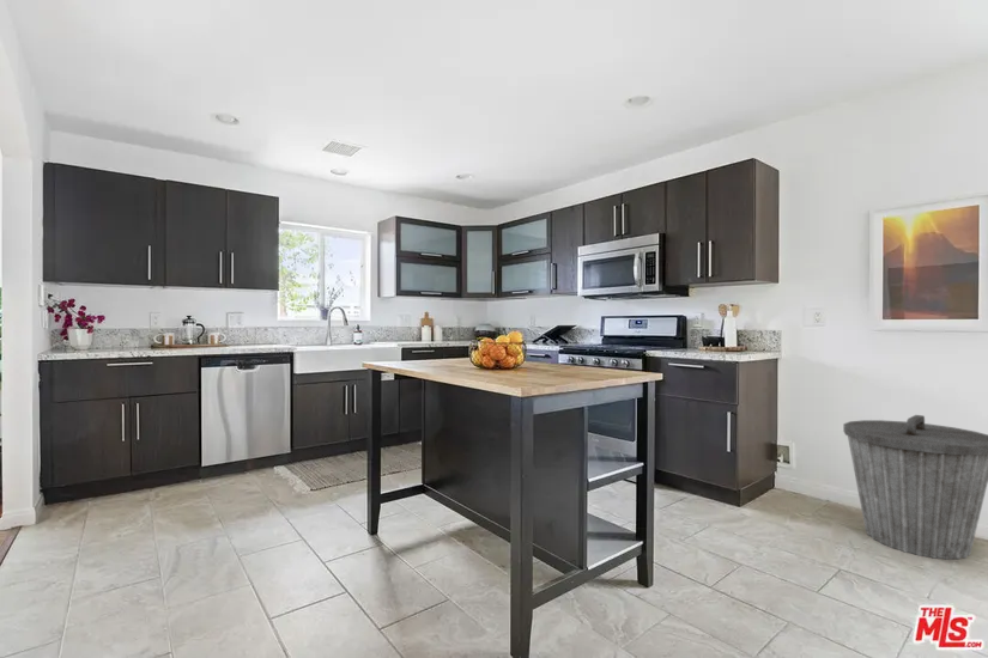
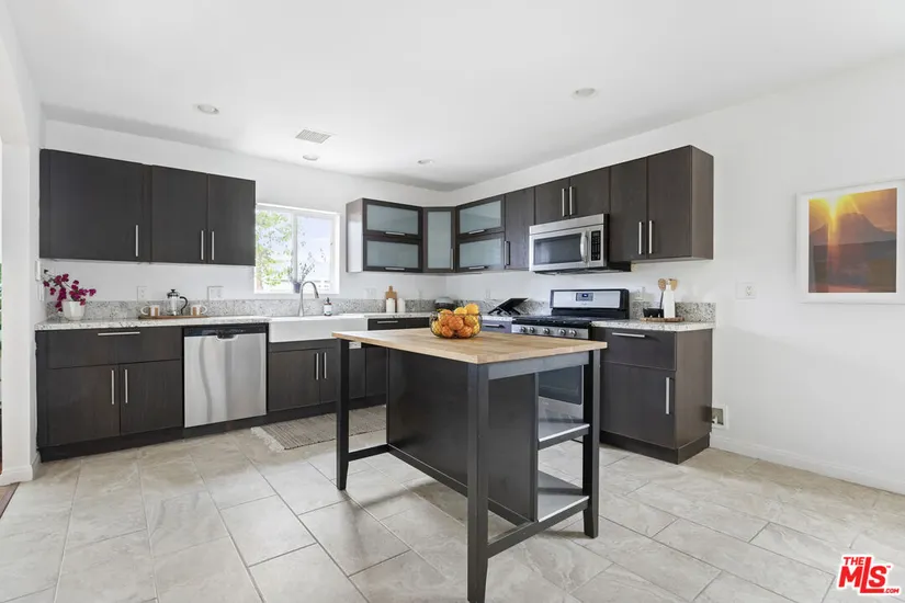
- trash can [842,414,988,560]
